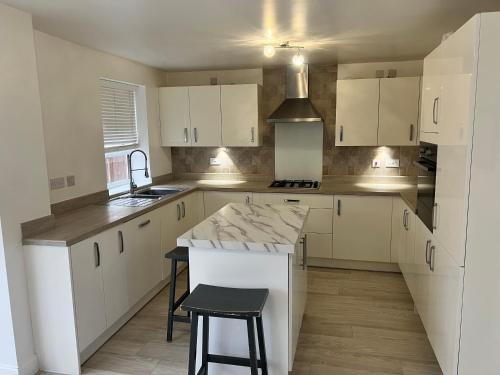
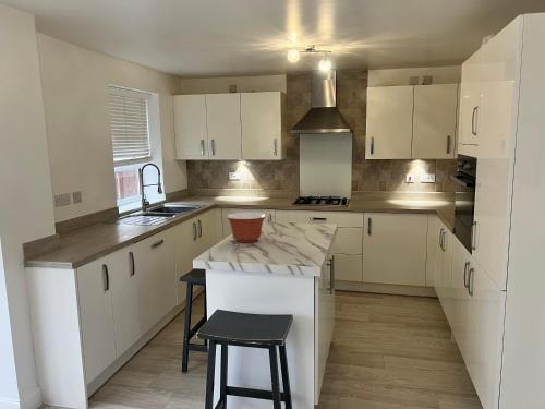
+ mixing bowl [226,212,267,243]
